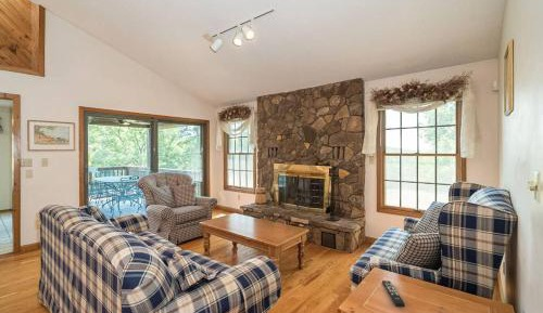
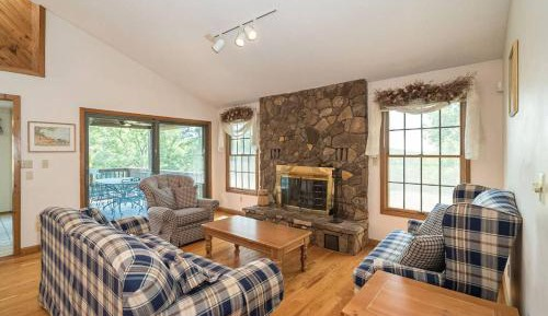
- remote control [381,279,406,309]
